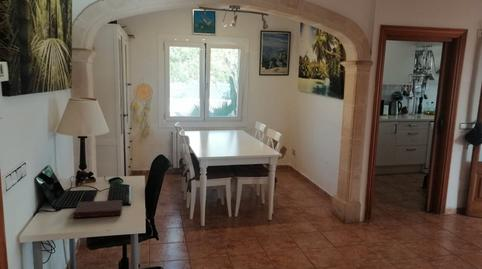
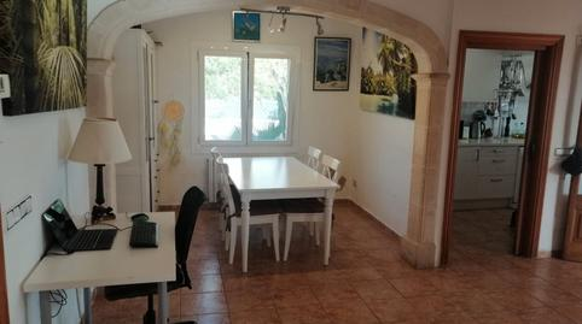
- notebook [73,199,123,219]
